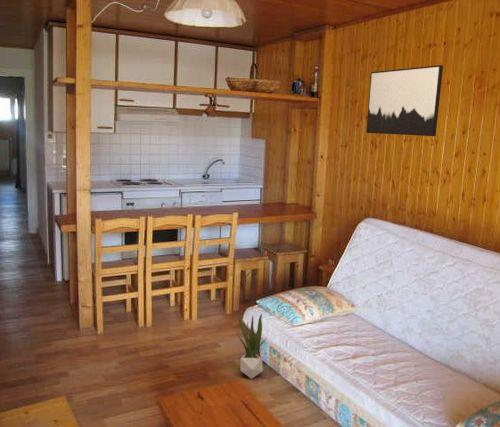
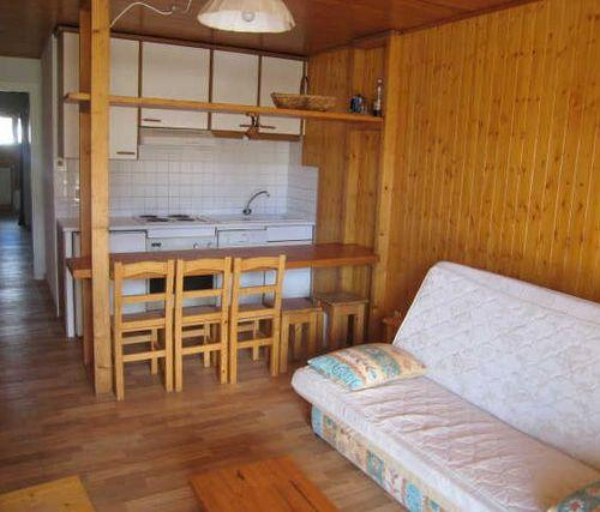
- potted plant [236,312,267,380]
- wall art [365,64,444,137]
